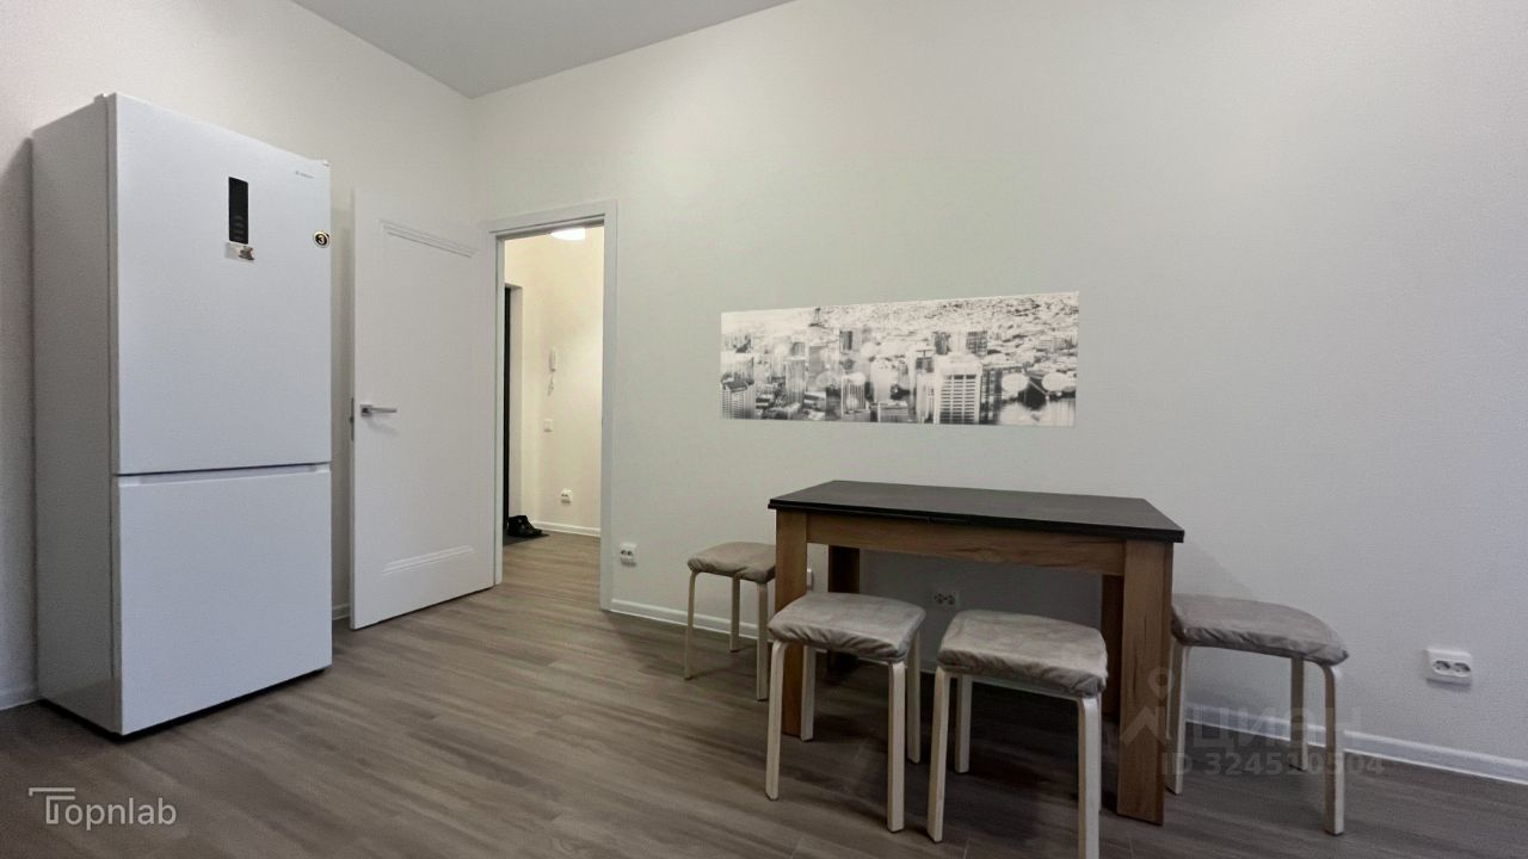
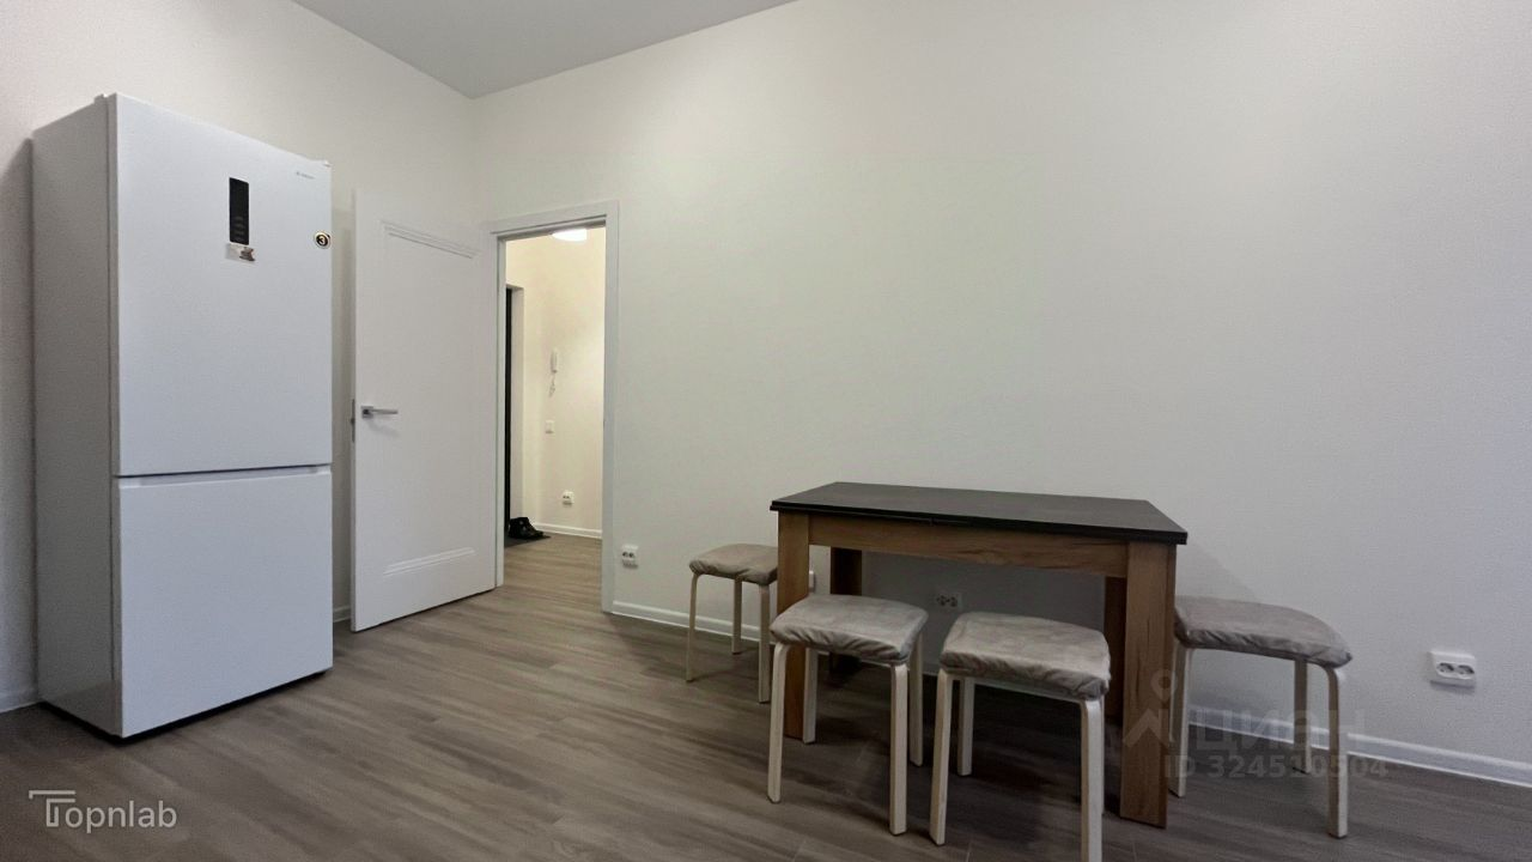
- wall art [719,291,1080,428]
